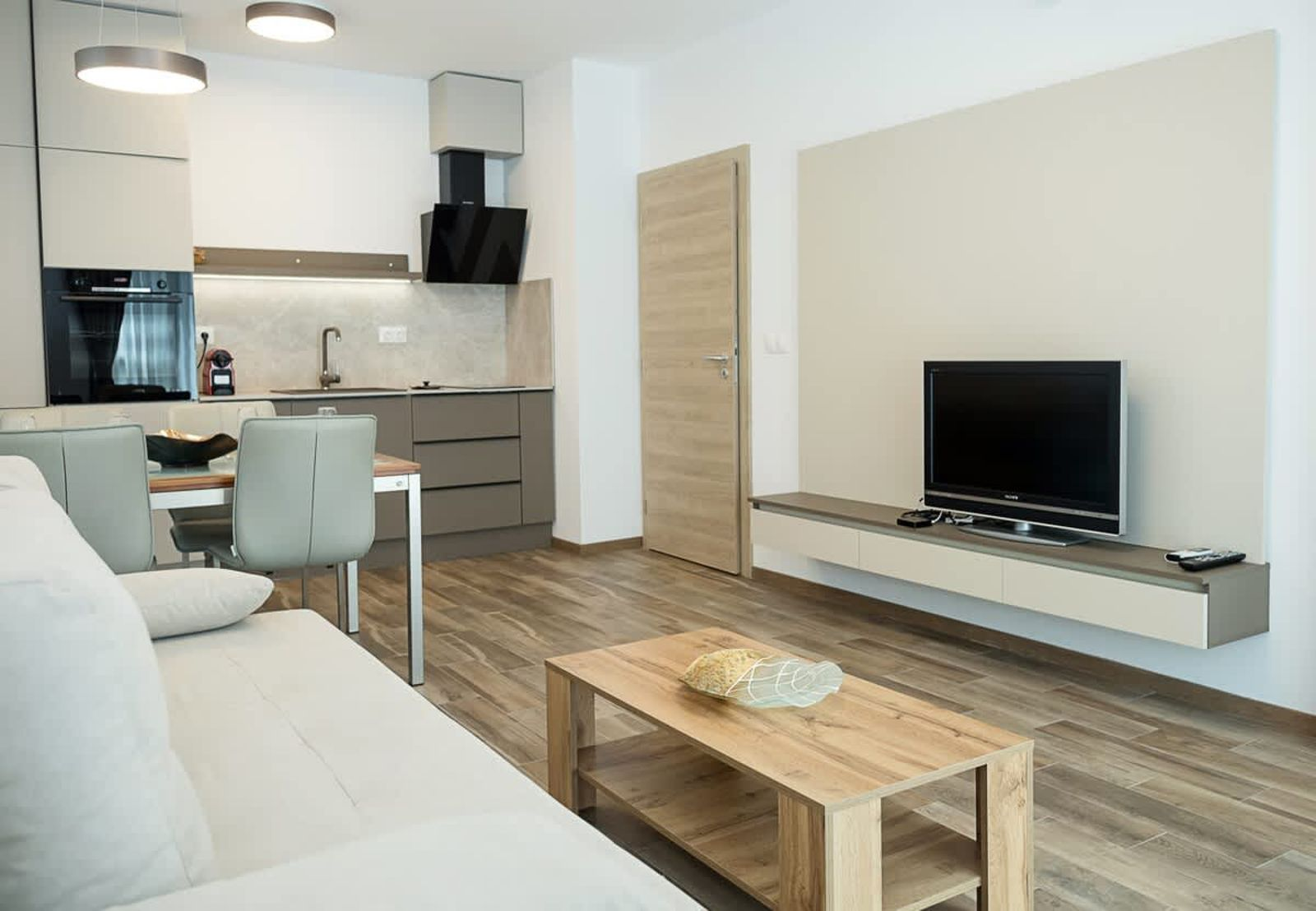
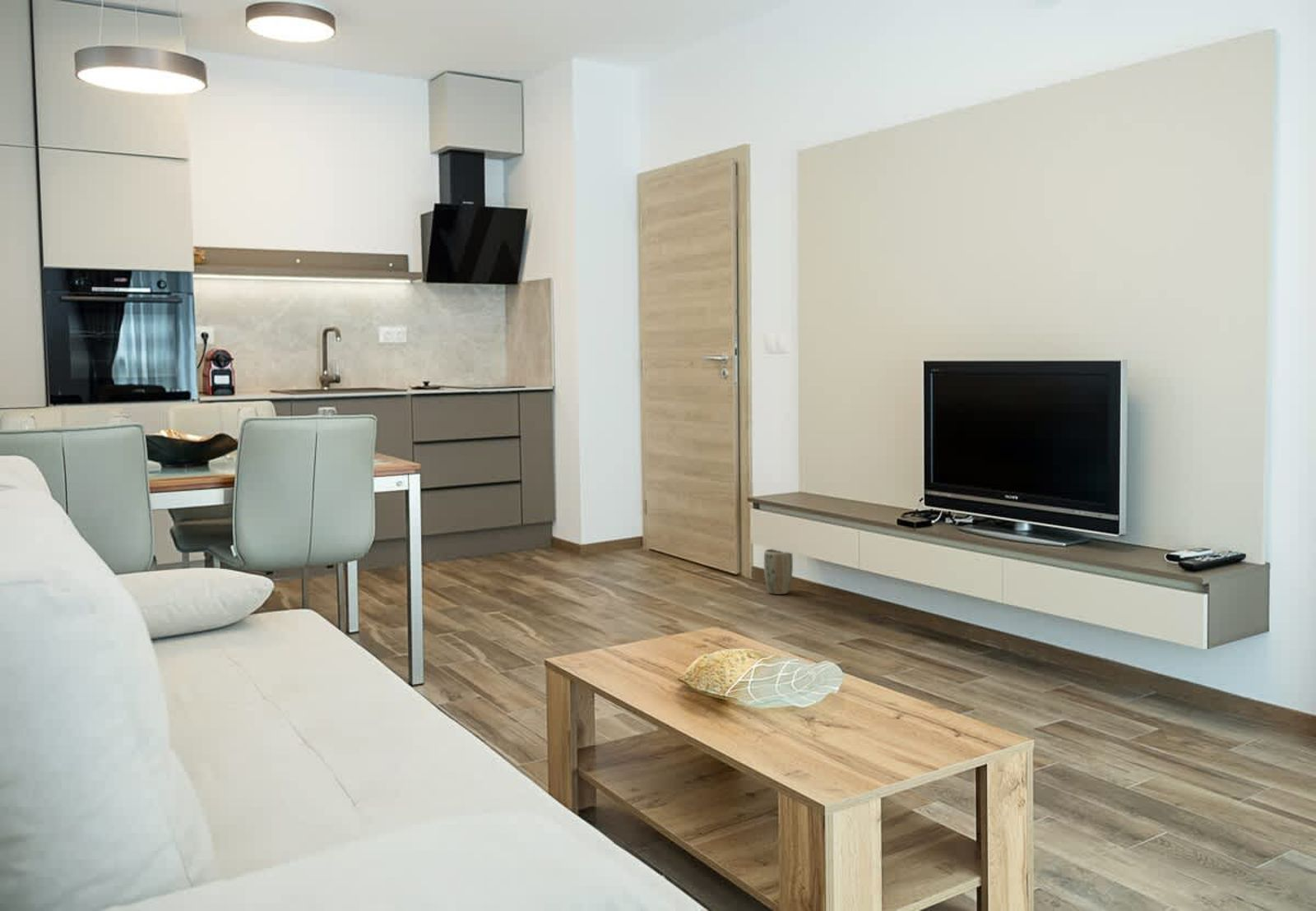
+ plant pot [763,548,794,595]
